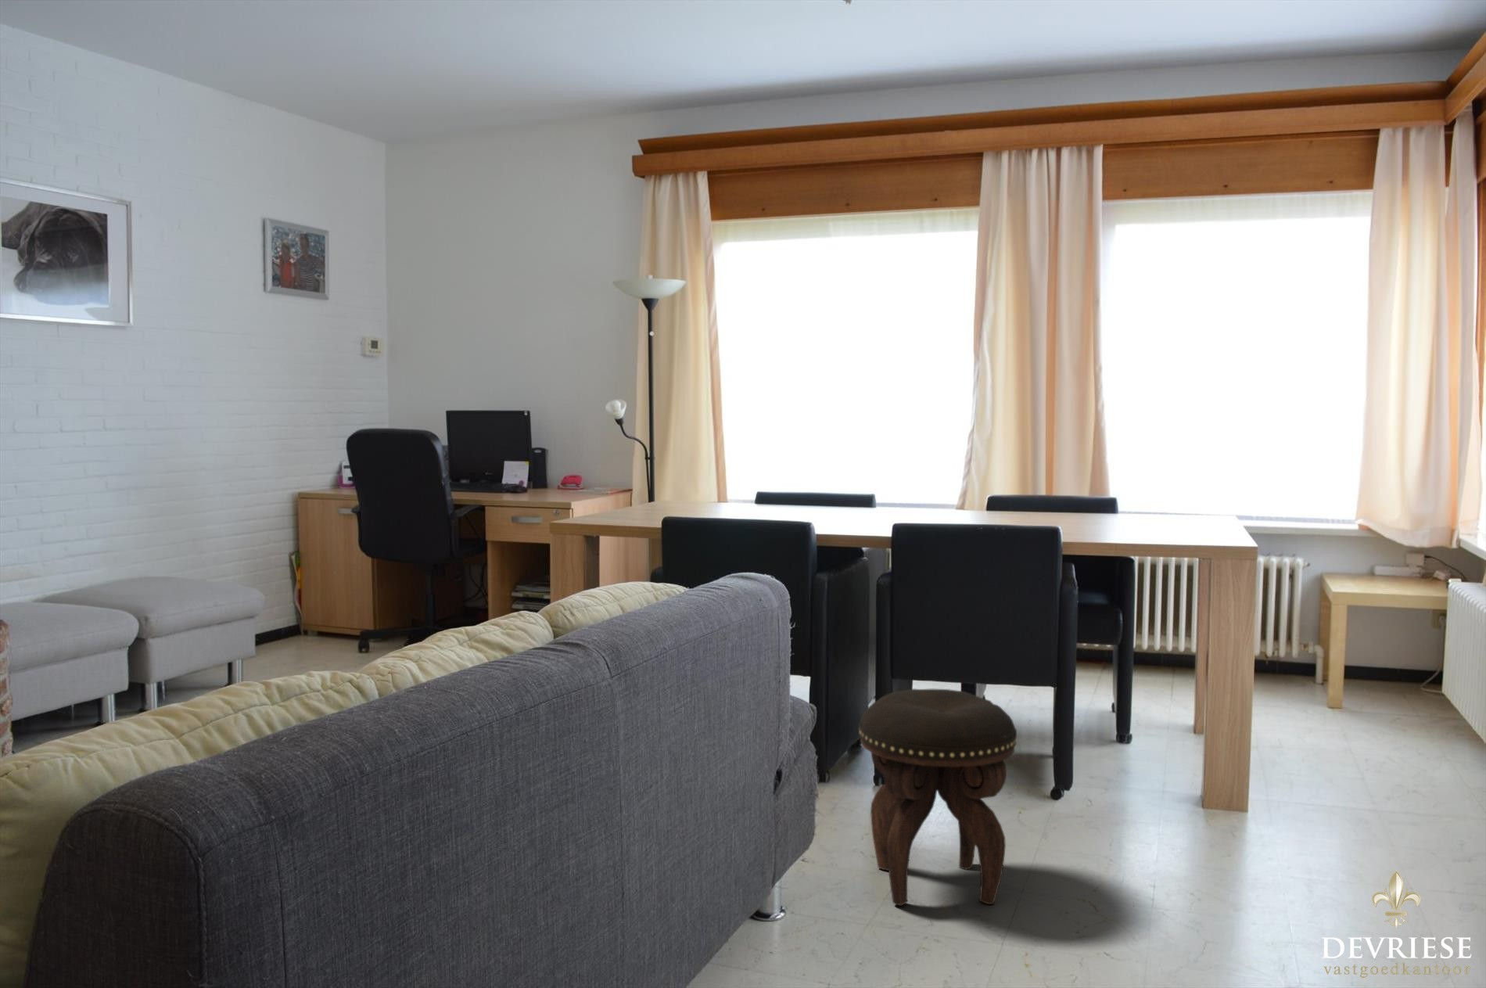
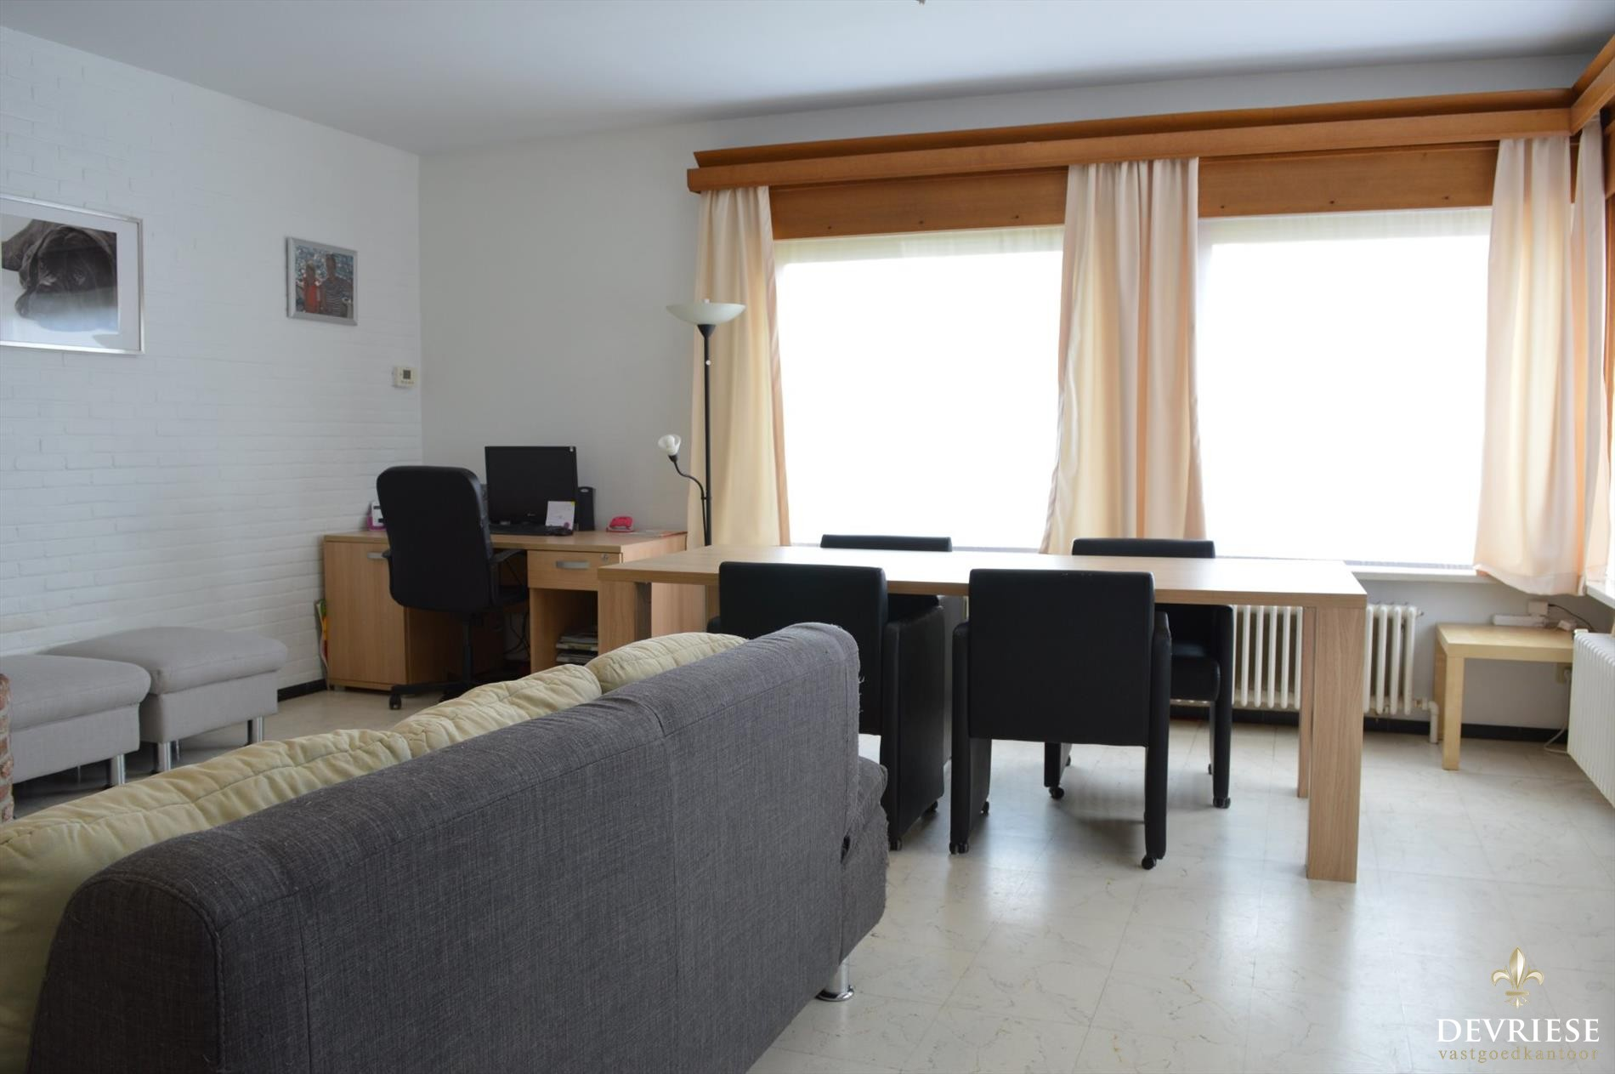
- footstool [858,688,1017,906]
